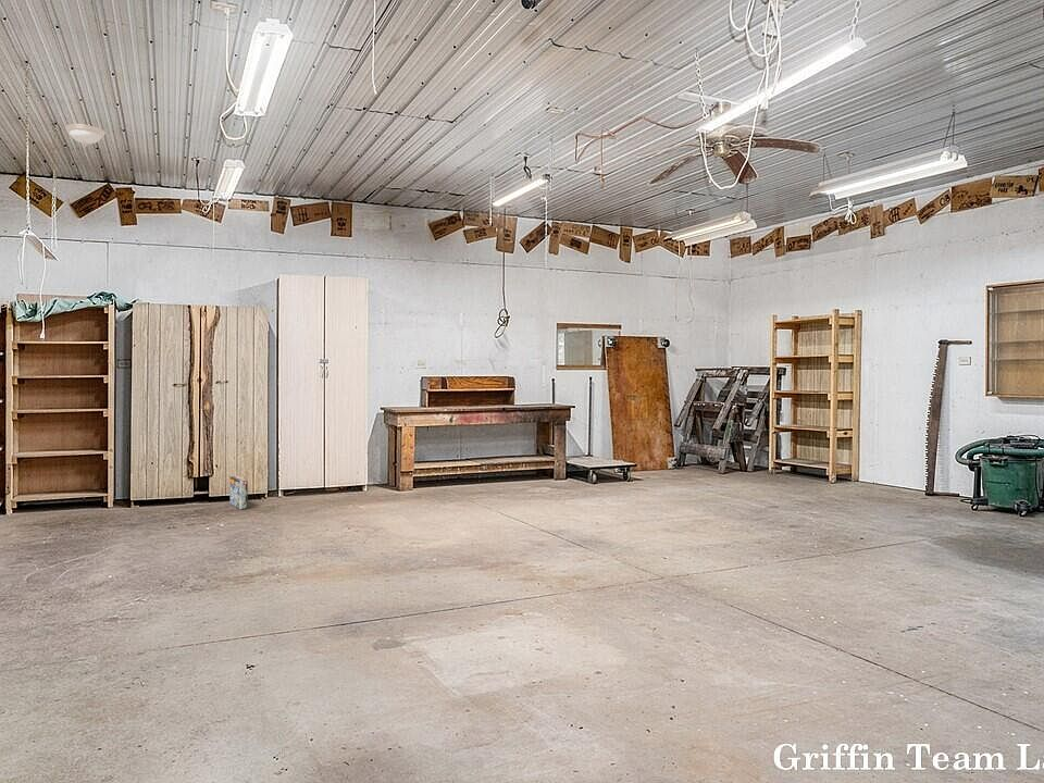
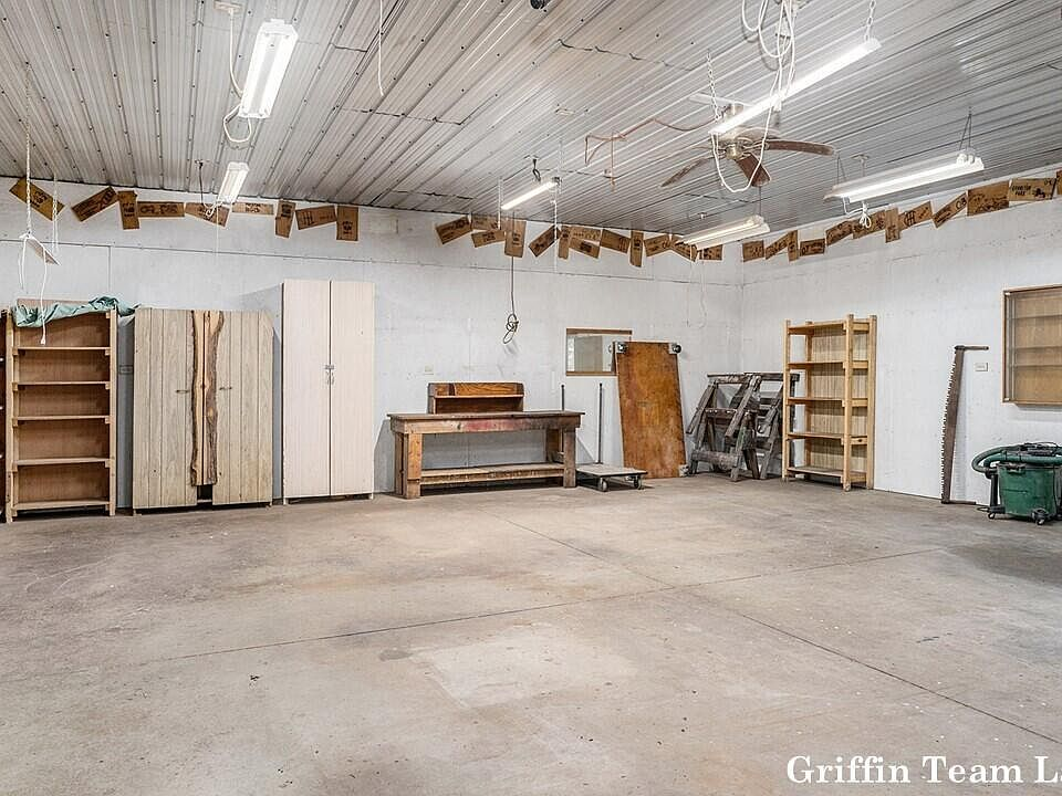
- light fixture [64,123,107,148]
- box [228,475,249,510]
